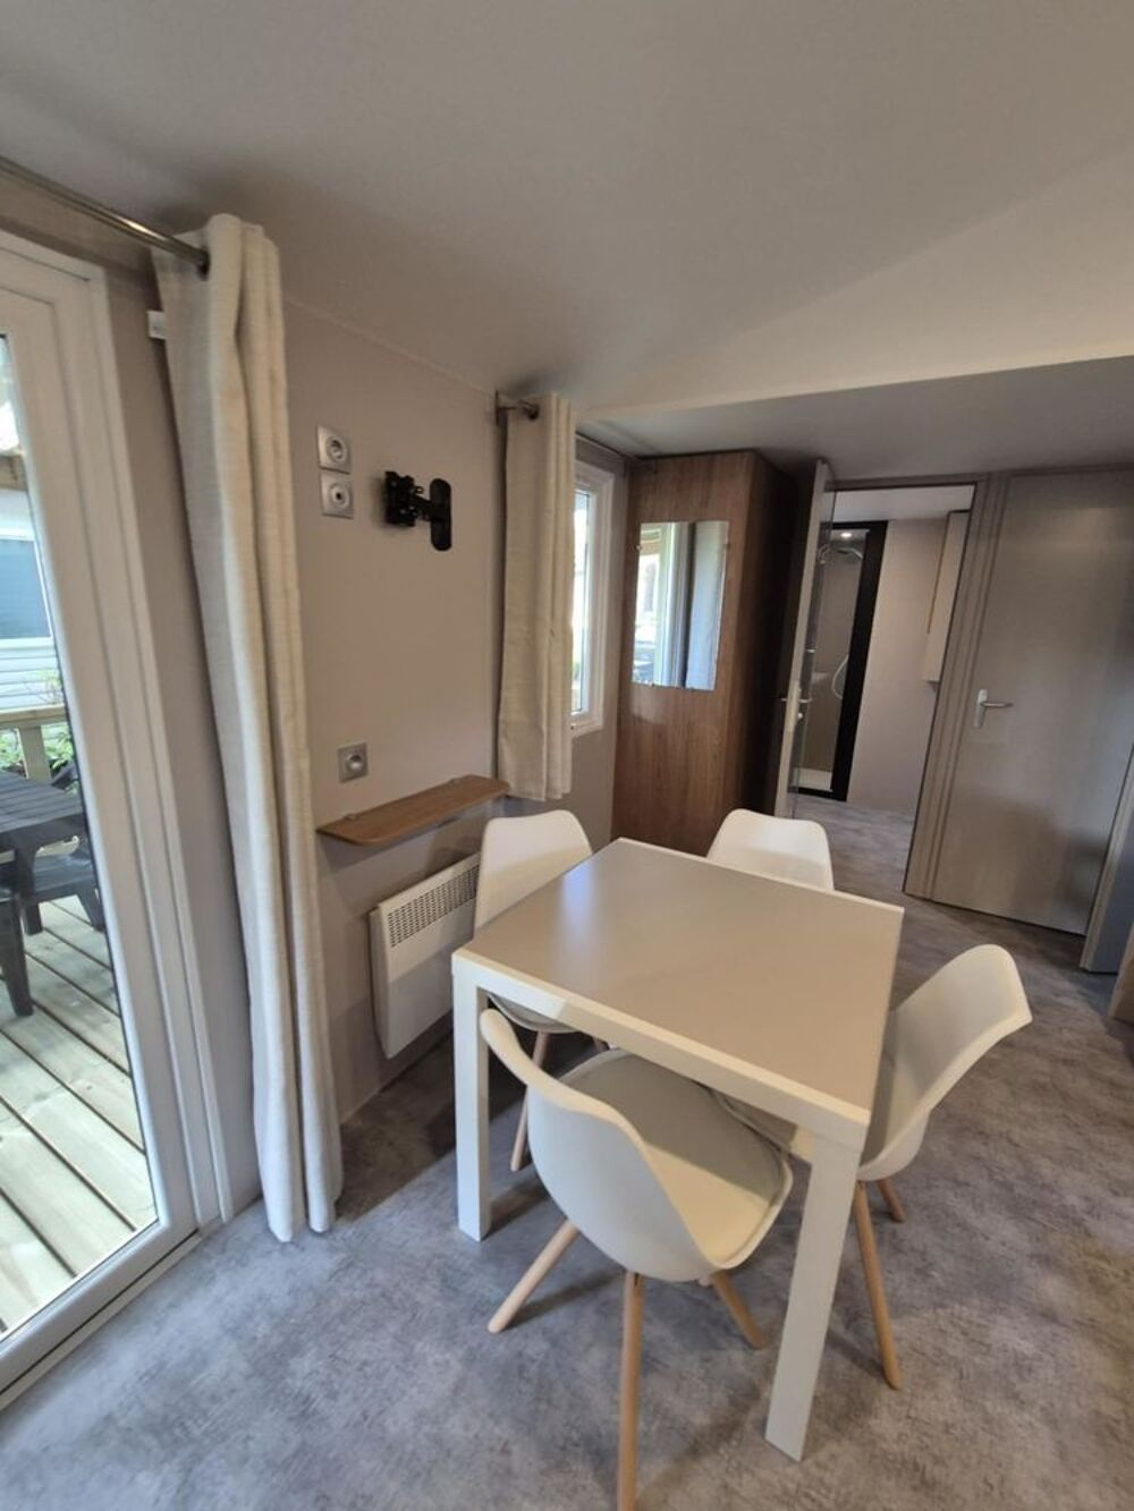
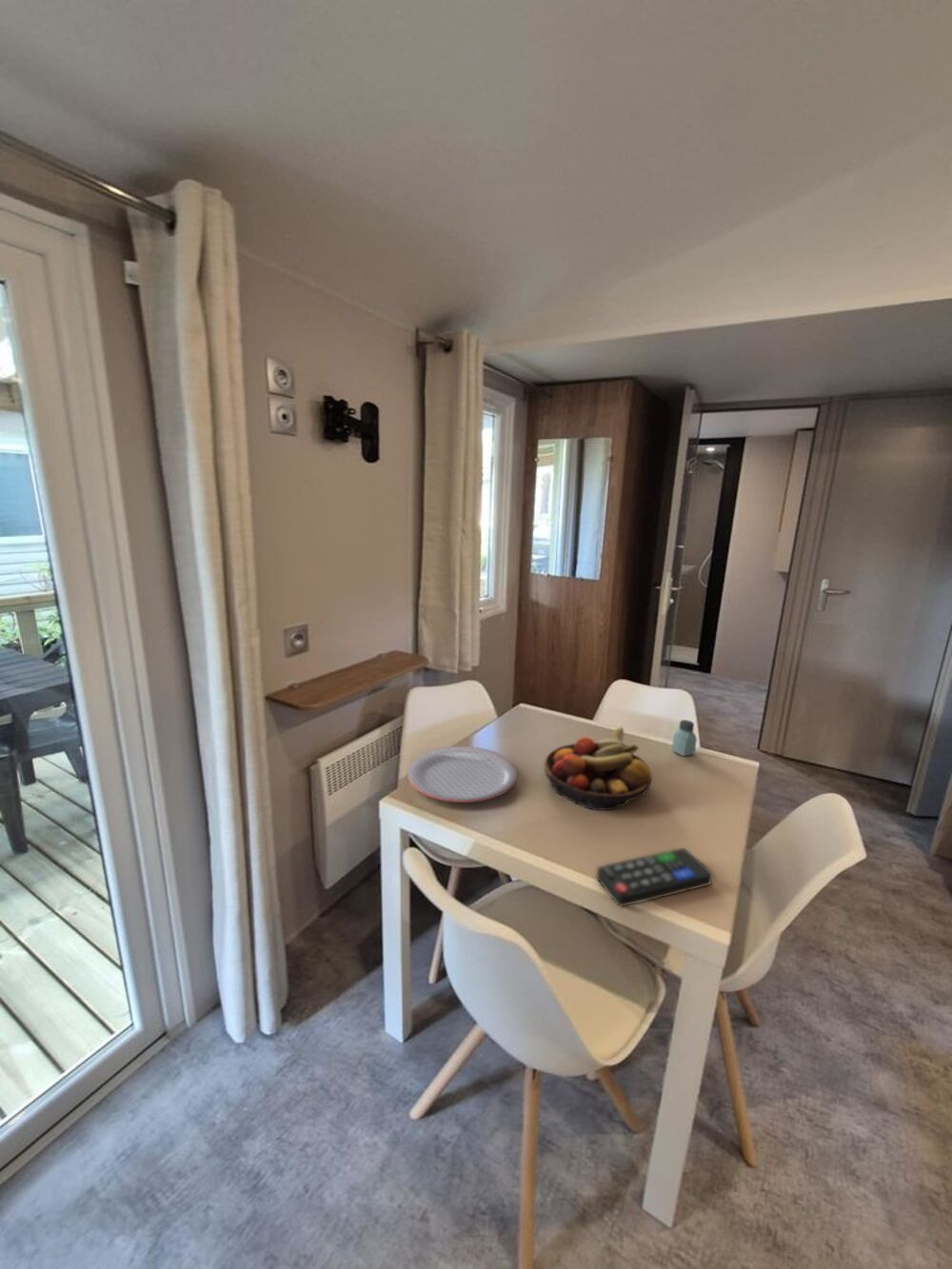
+ fruit bowl [543,726,653,811]
+ saltshaker [671,719,698,757]
+ plate [406,745,519,803]
+ remote control [596,847,714,907]
